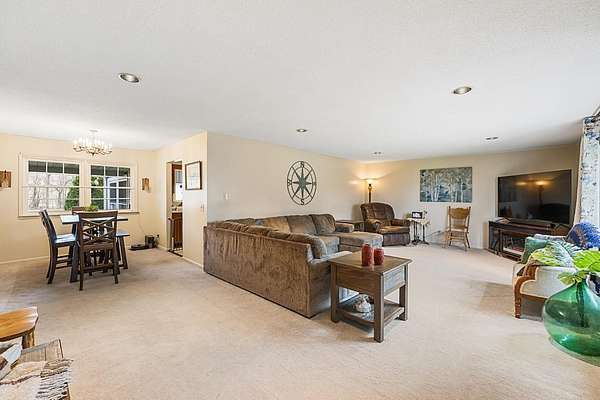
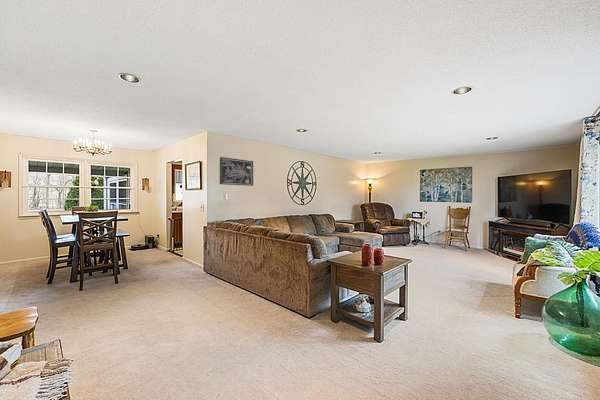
+ wall art [219,156,254,187]
